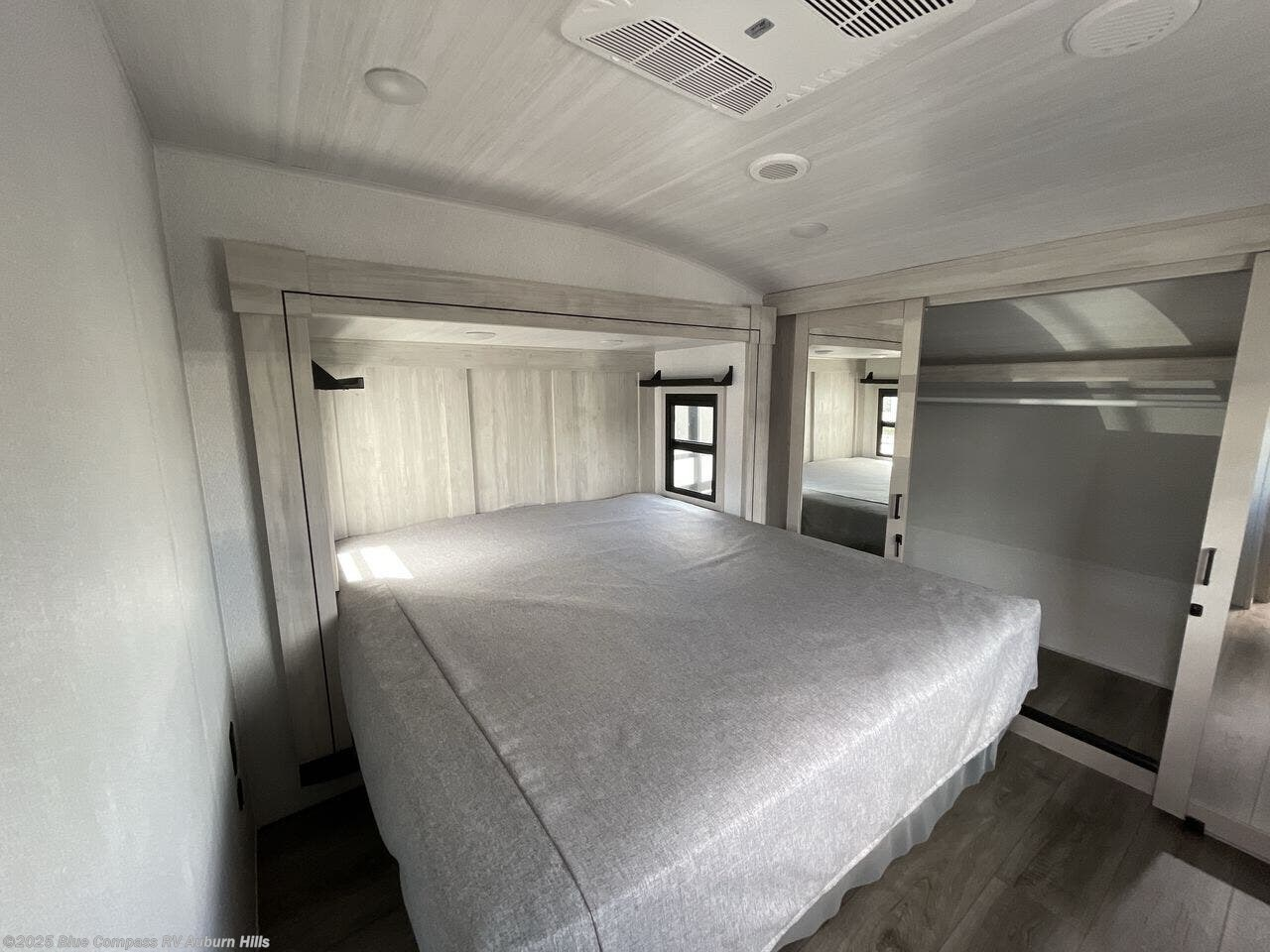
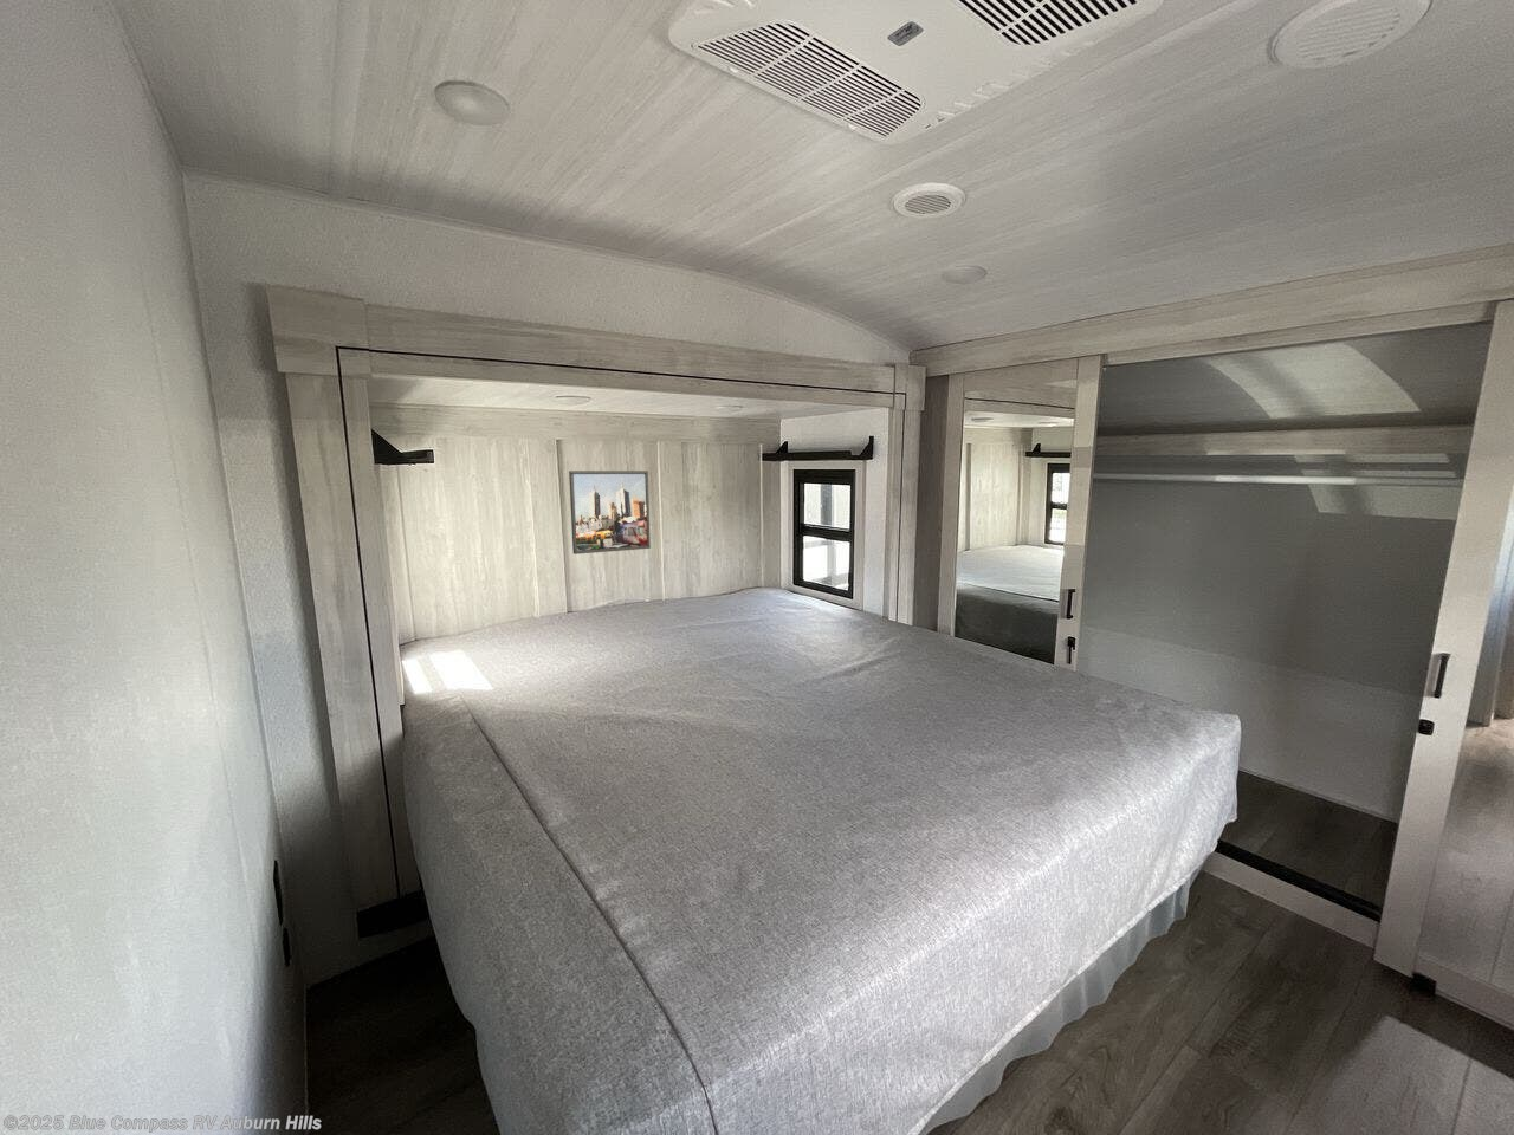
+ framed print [567,470,652,556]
